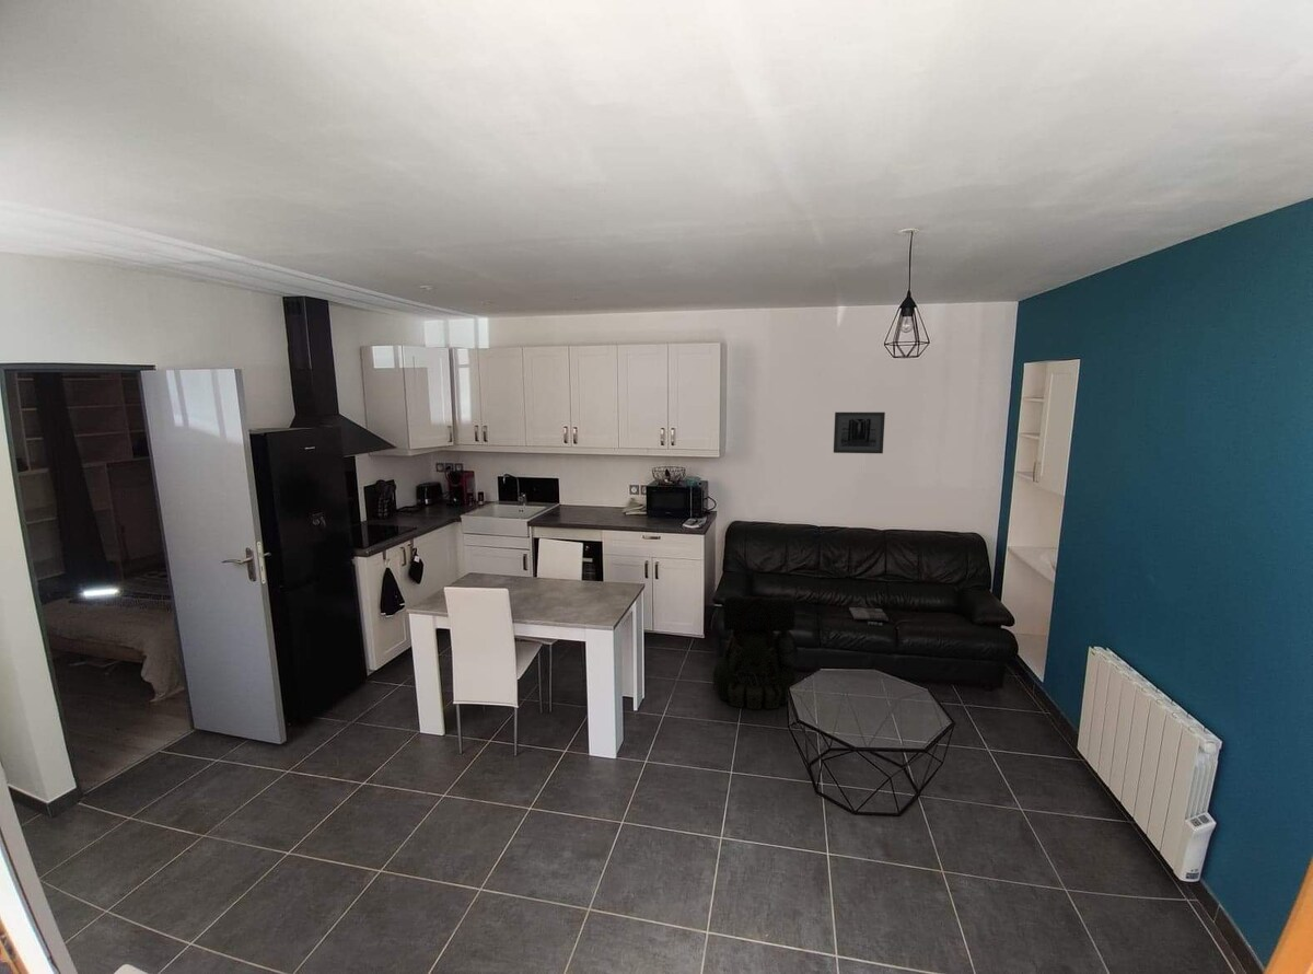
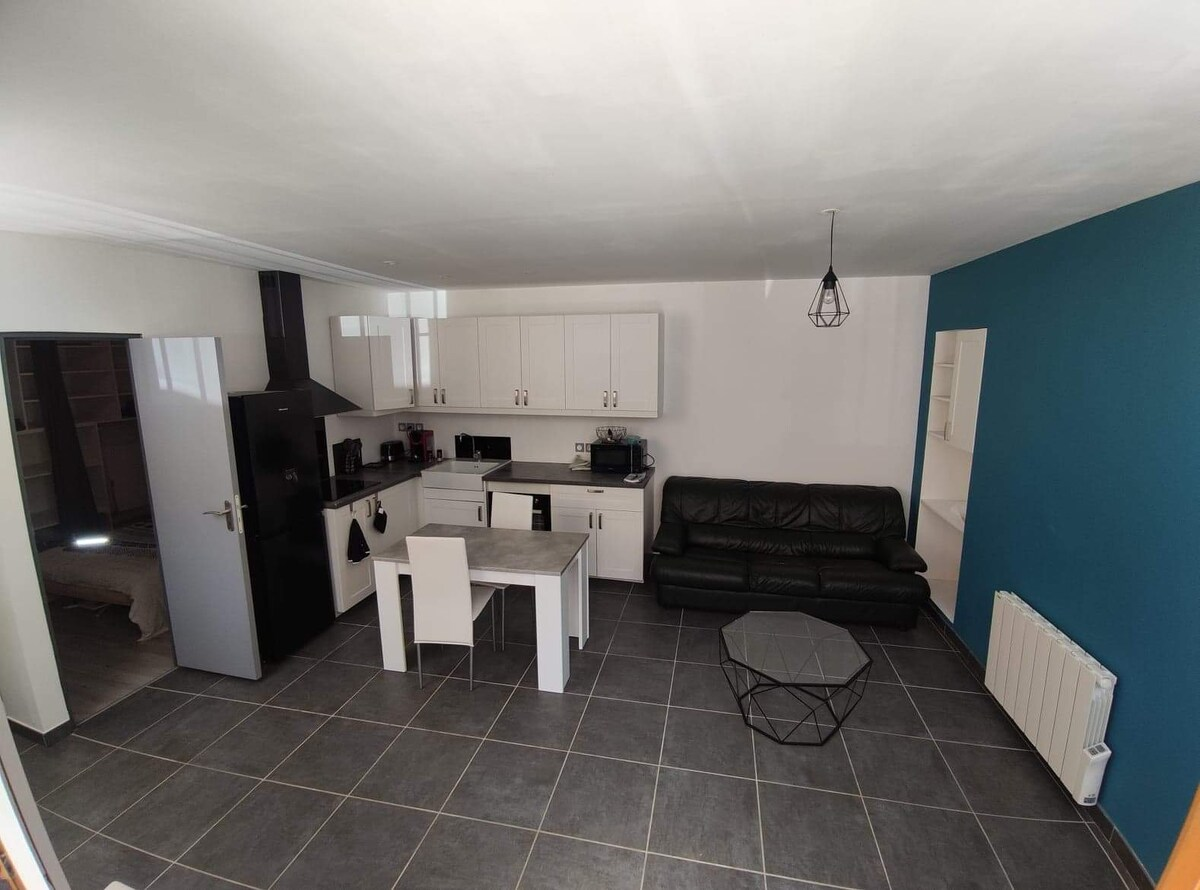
- backpack [711,594,799,710]
- magazine [848,606,890,626]
- wall art [833,411,886,454]
